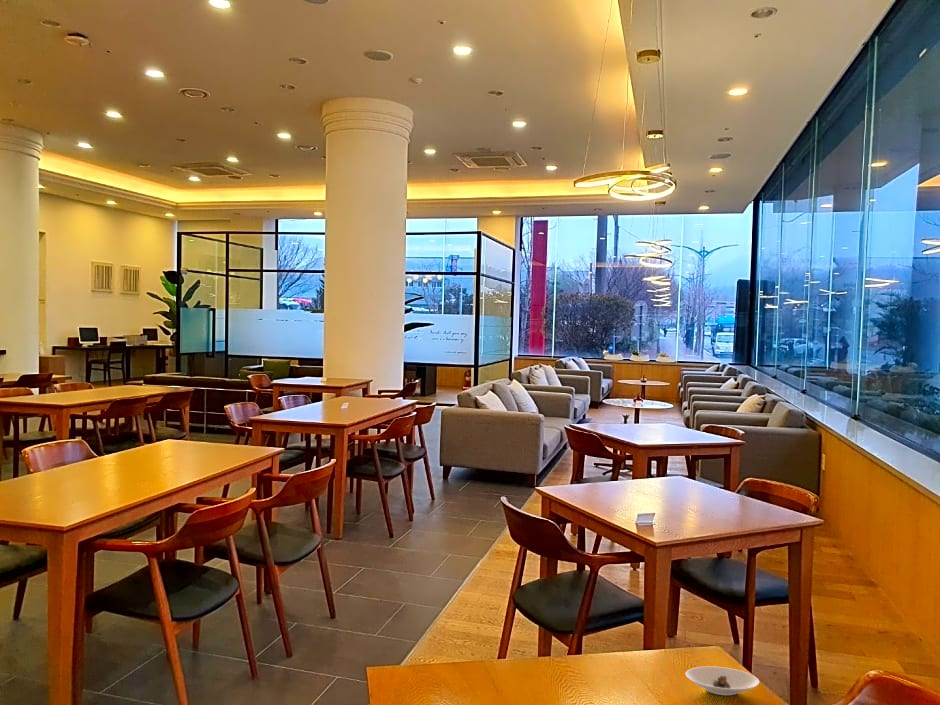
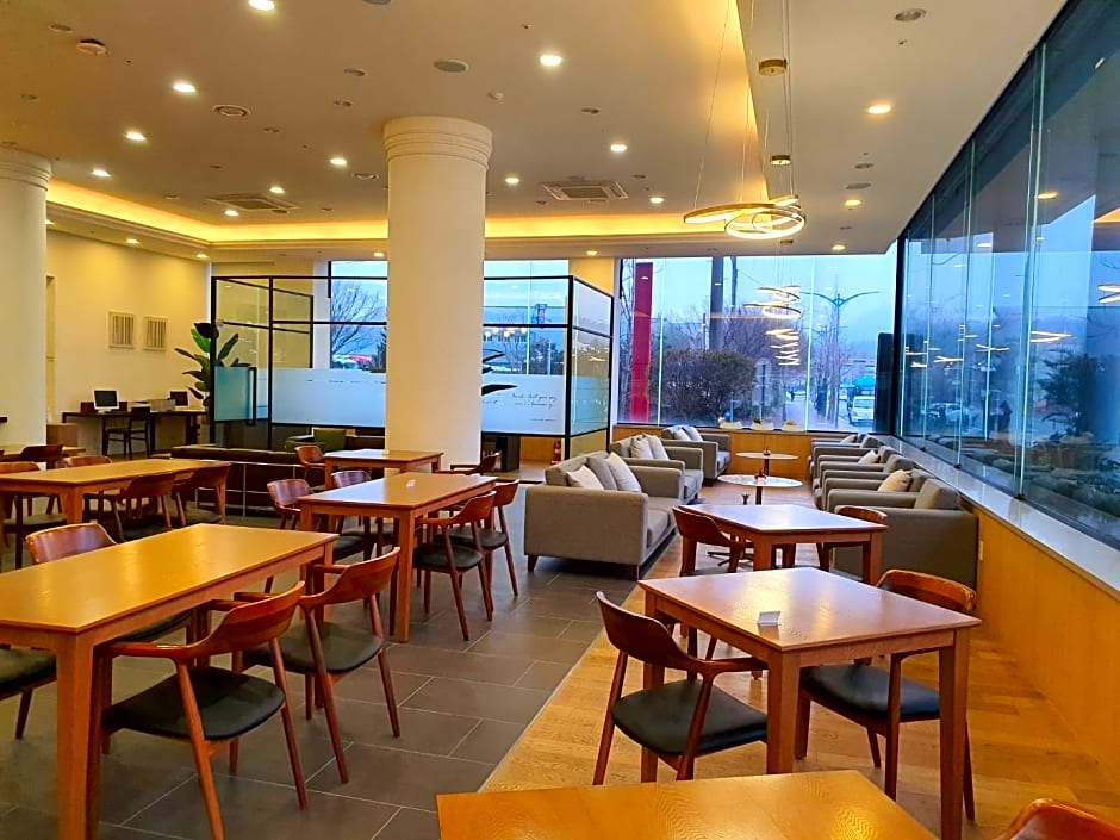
- saucer [684,666,760,696]
